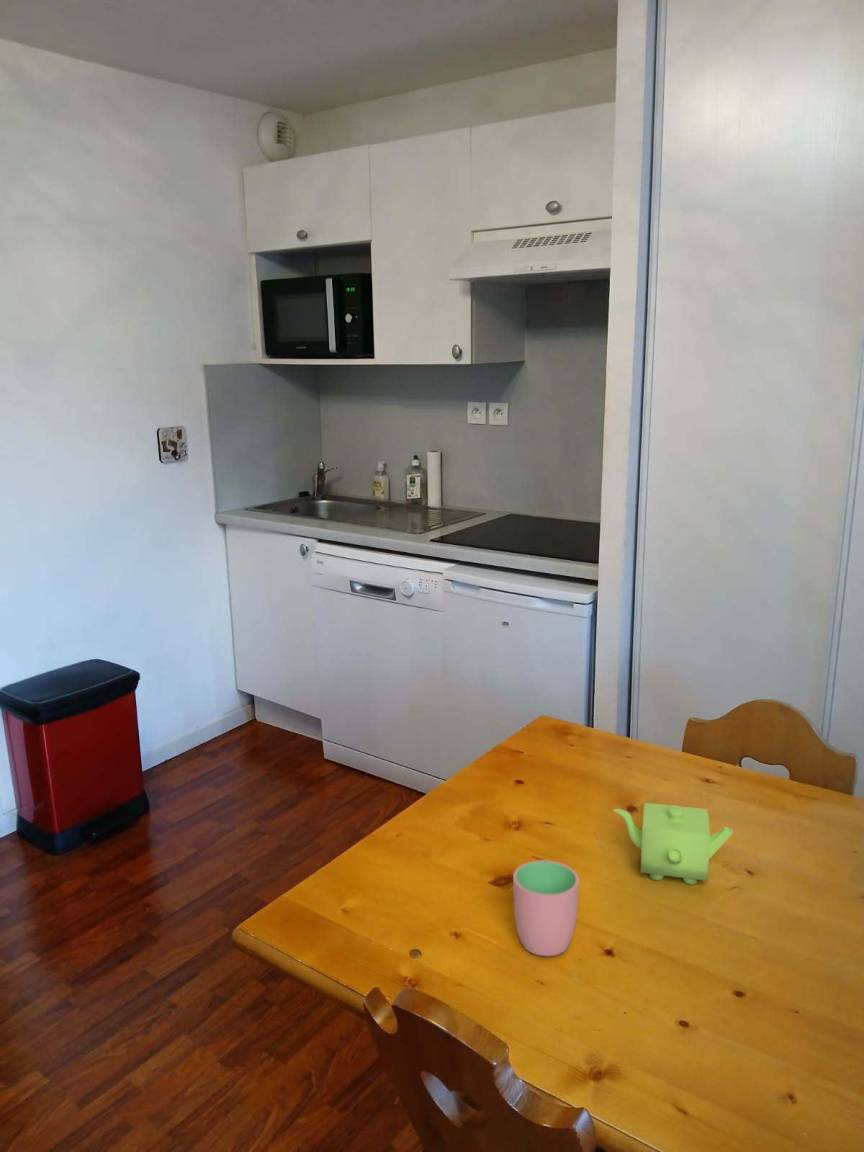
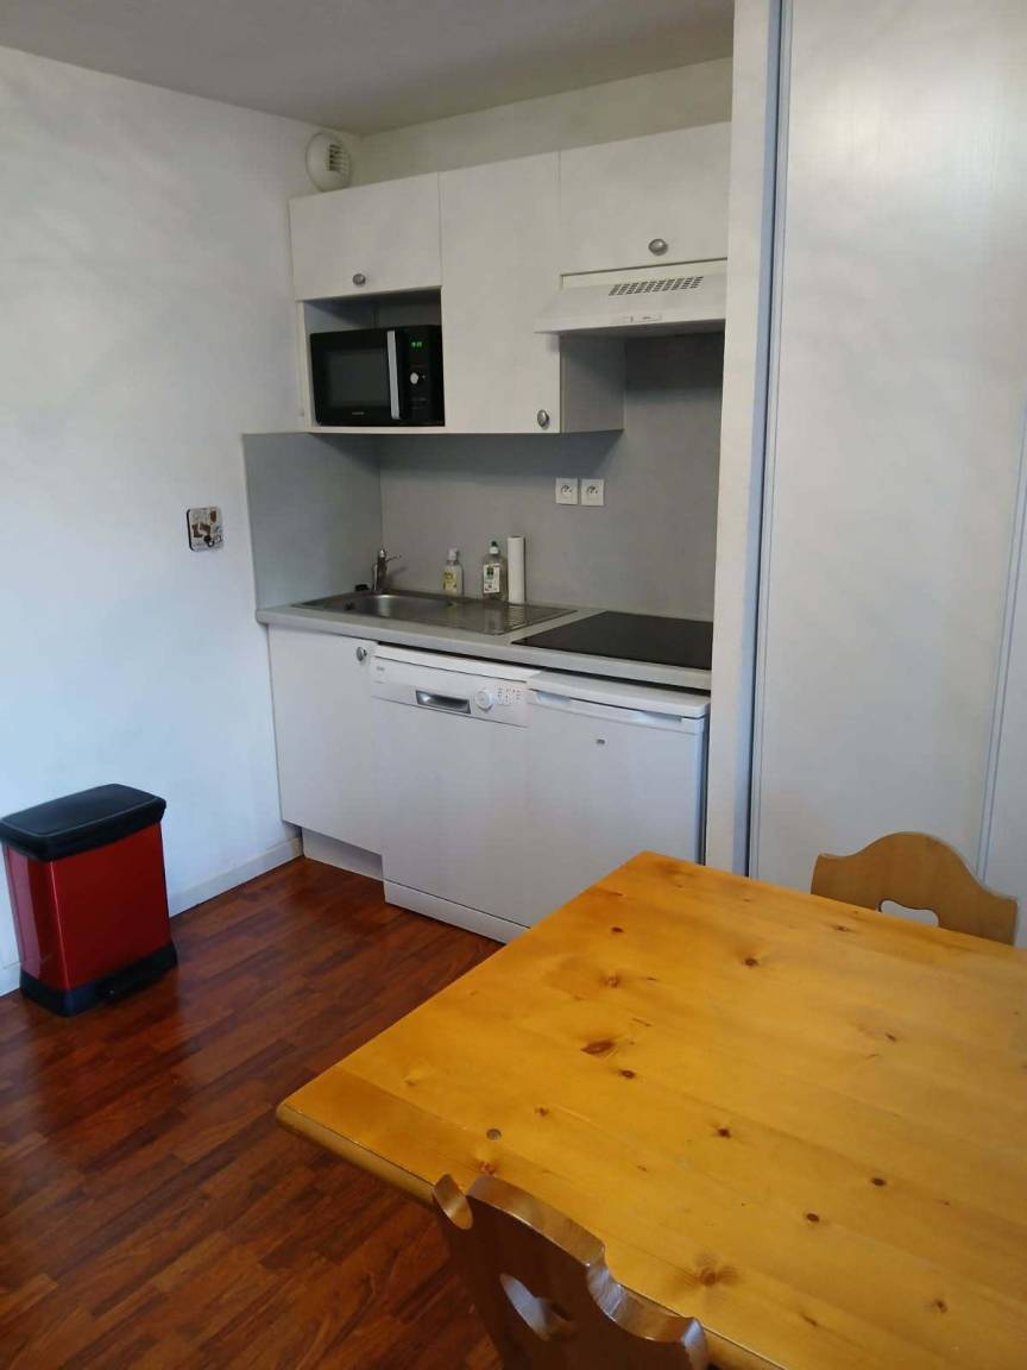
- teapot [612,802,734,886]
- cup [512,859,580,957]
